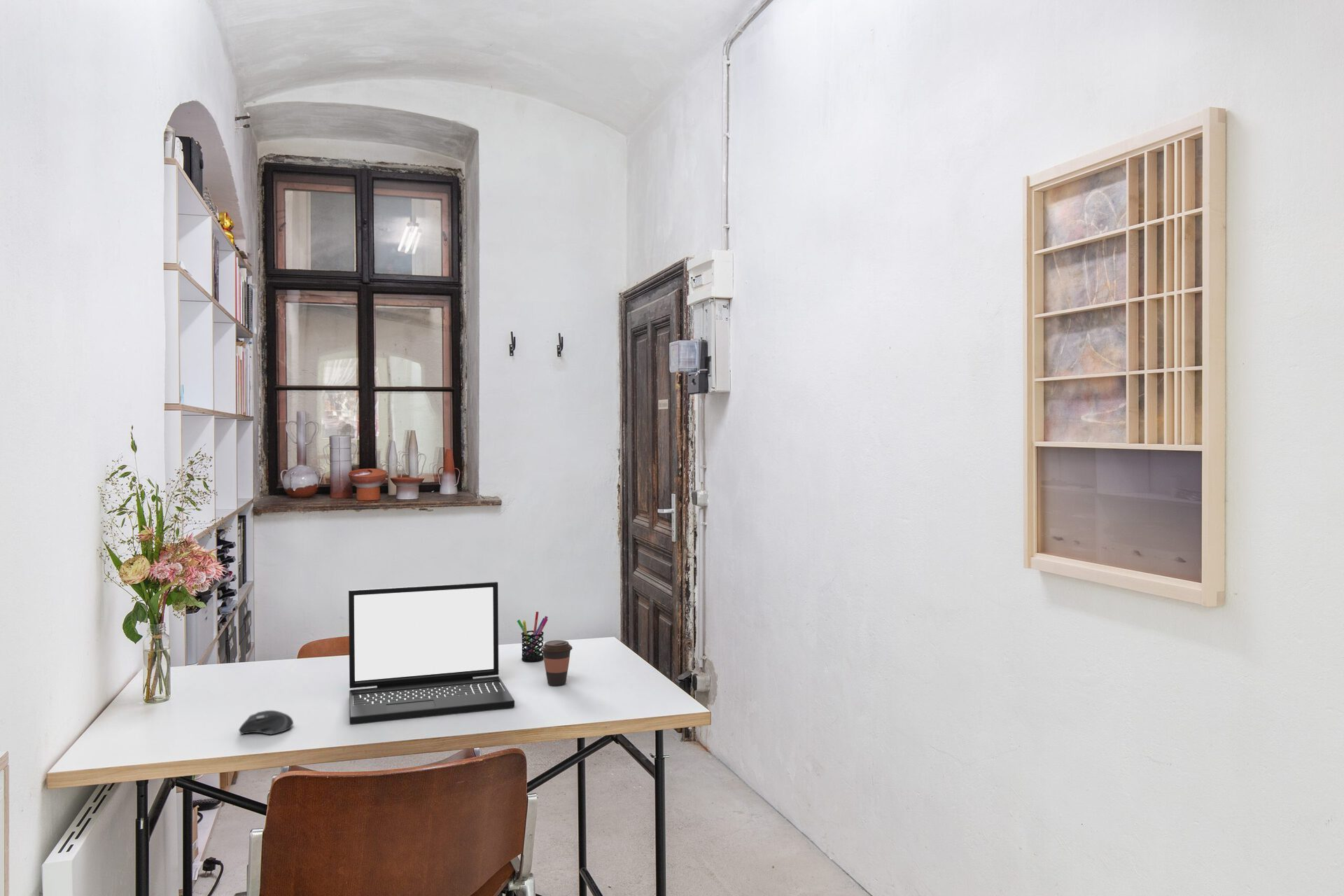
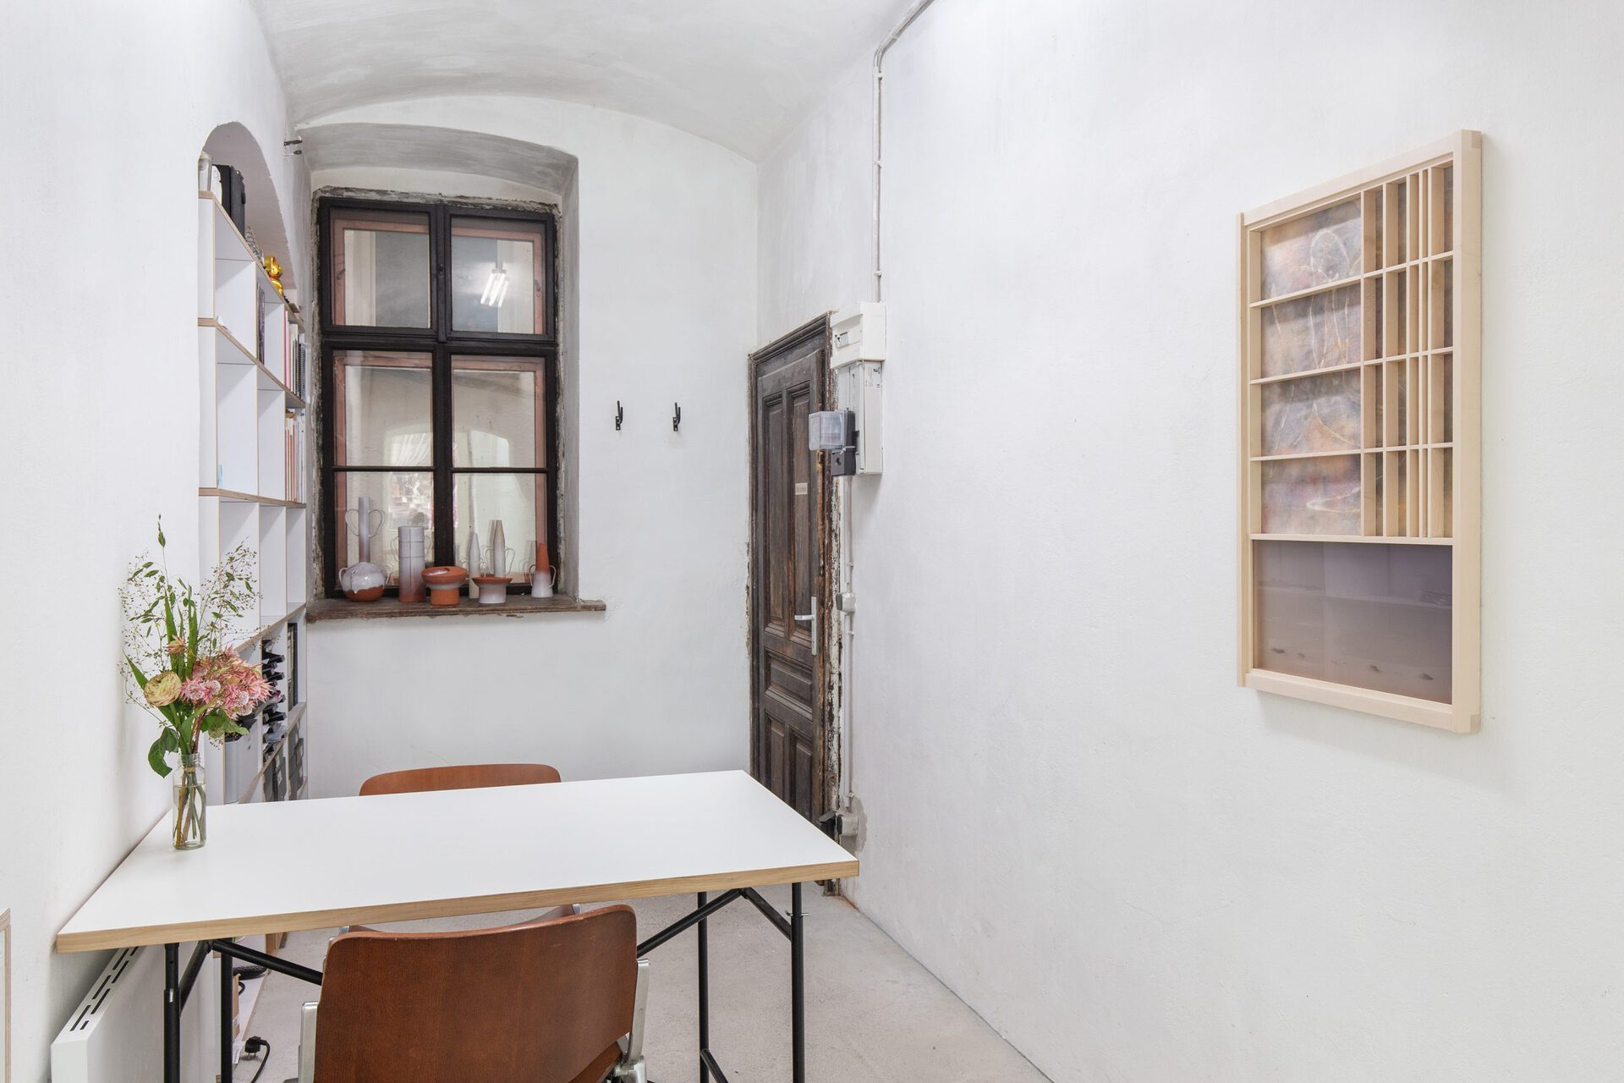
- pen holder [517,611,548,662]
- coffee cup [540,640,573,686]
- computer mouse [238,710,294,735]
- laptop [348,581,515,724]
